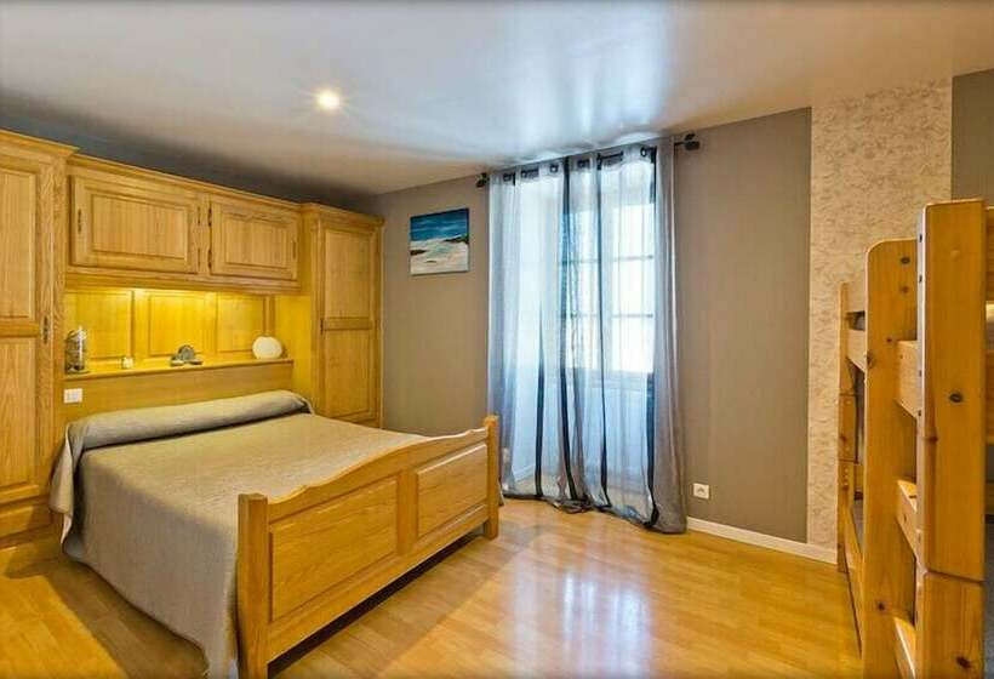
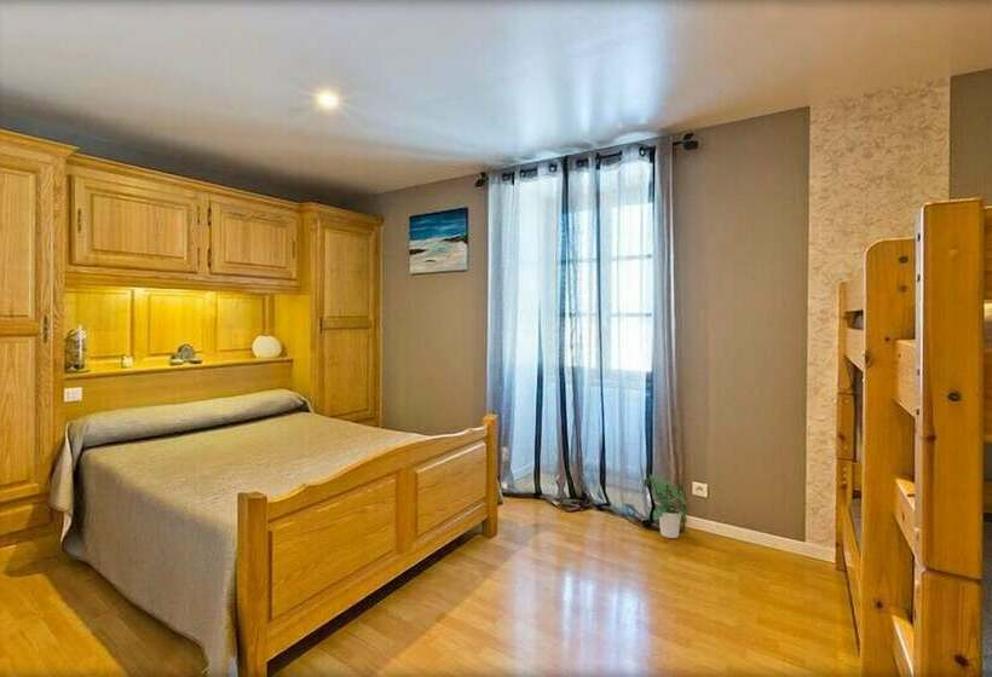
+ potted plant [642,473,690,539]
